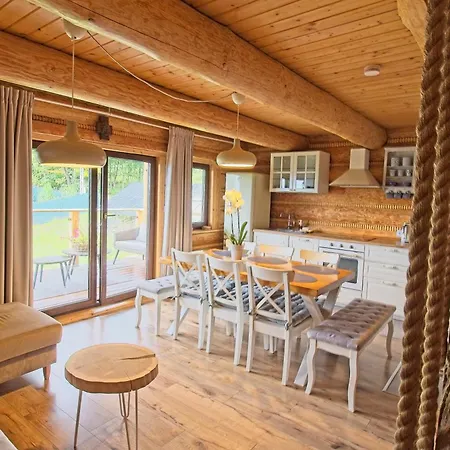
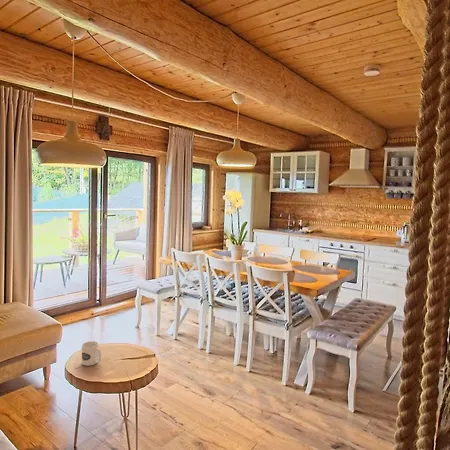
+ mug [81,340,102,367]
